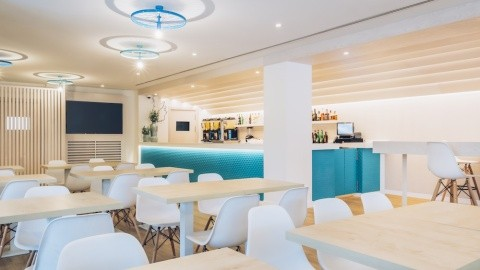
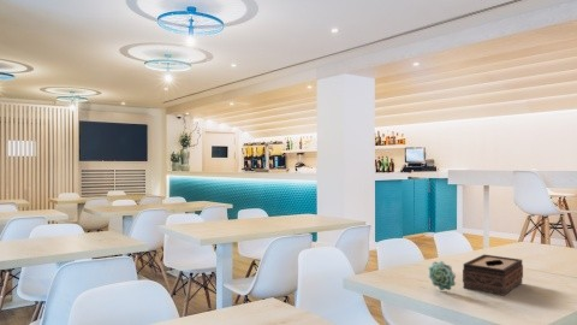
+ tissue box [462,253,524,297]
+ succulent plant [428,260,457,291]
